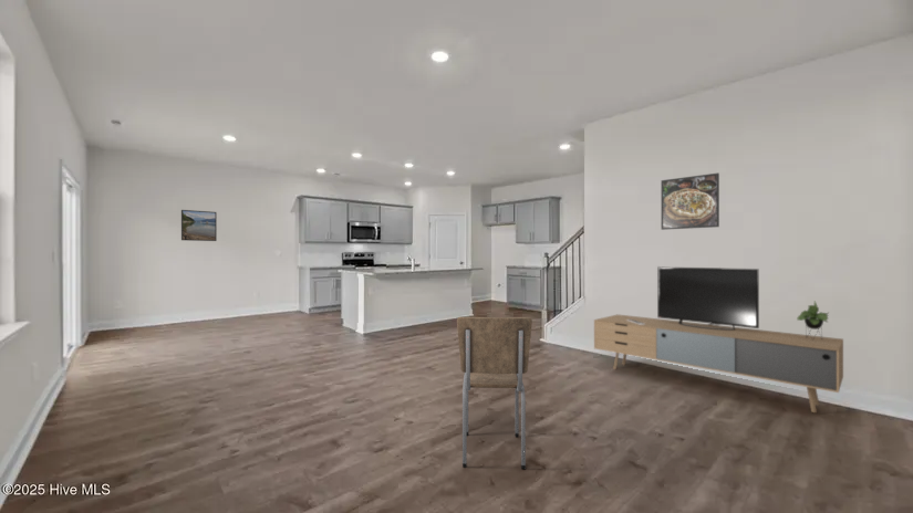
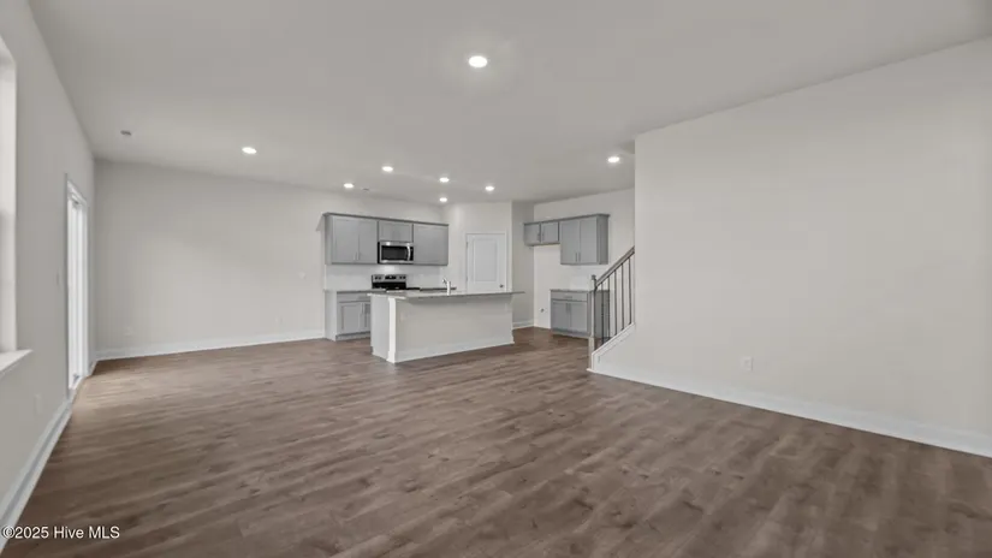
- dining chair [456,316,533,470]
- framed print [180,209,218,242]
- media console [593,265,844,413]
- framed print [661,172,720,231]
